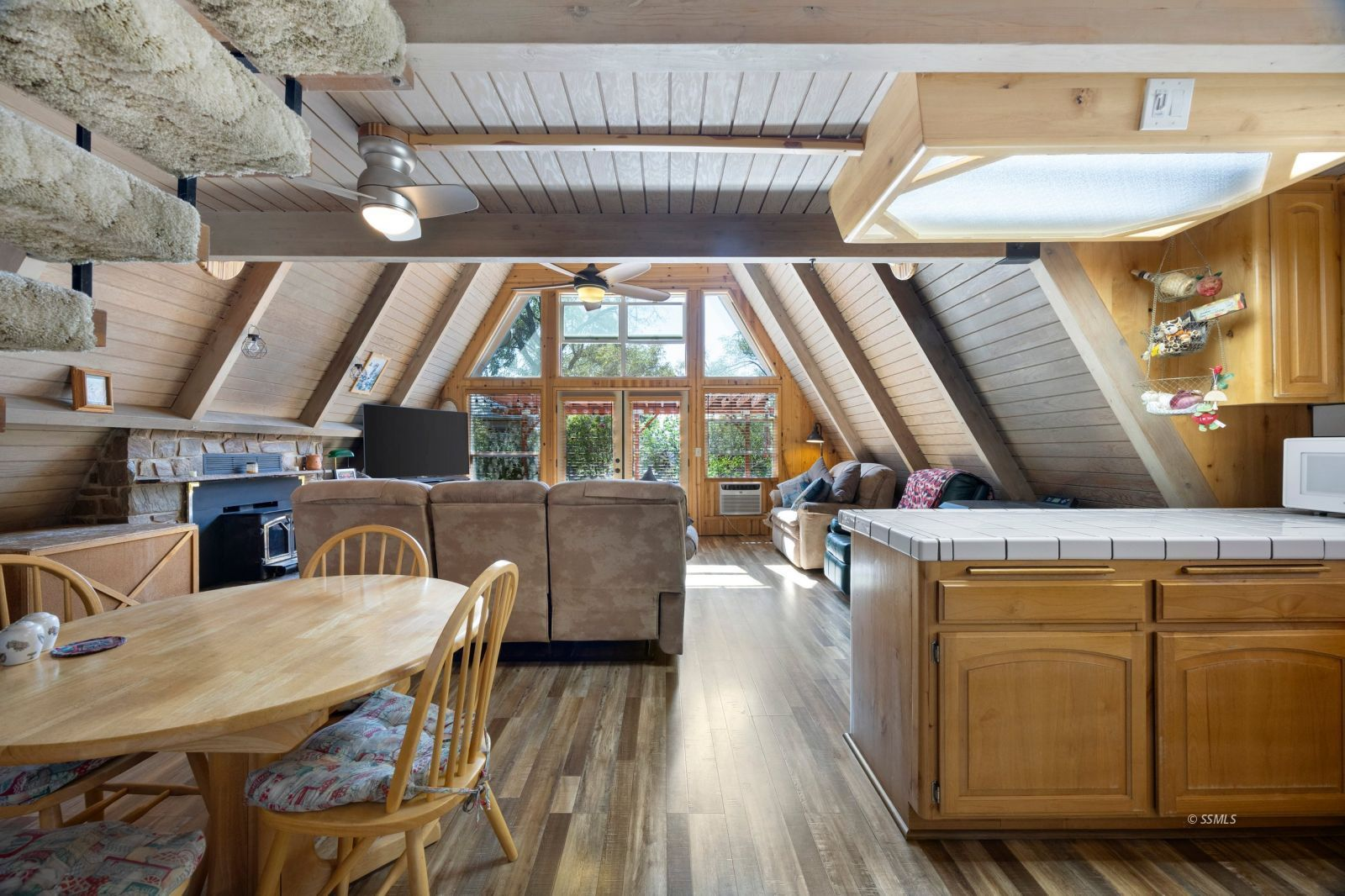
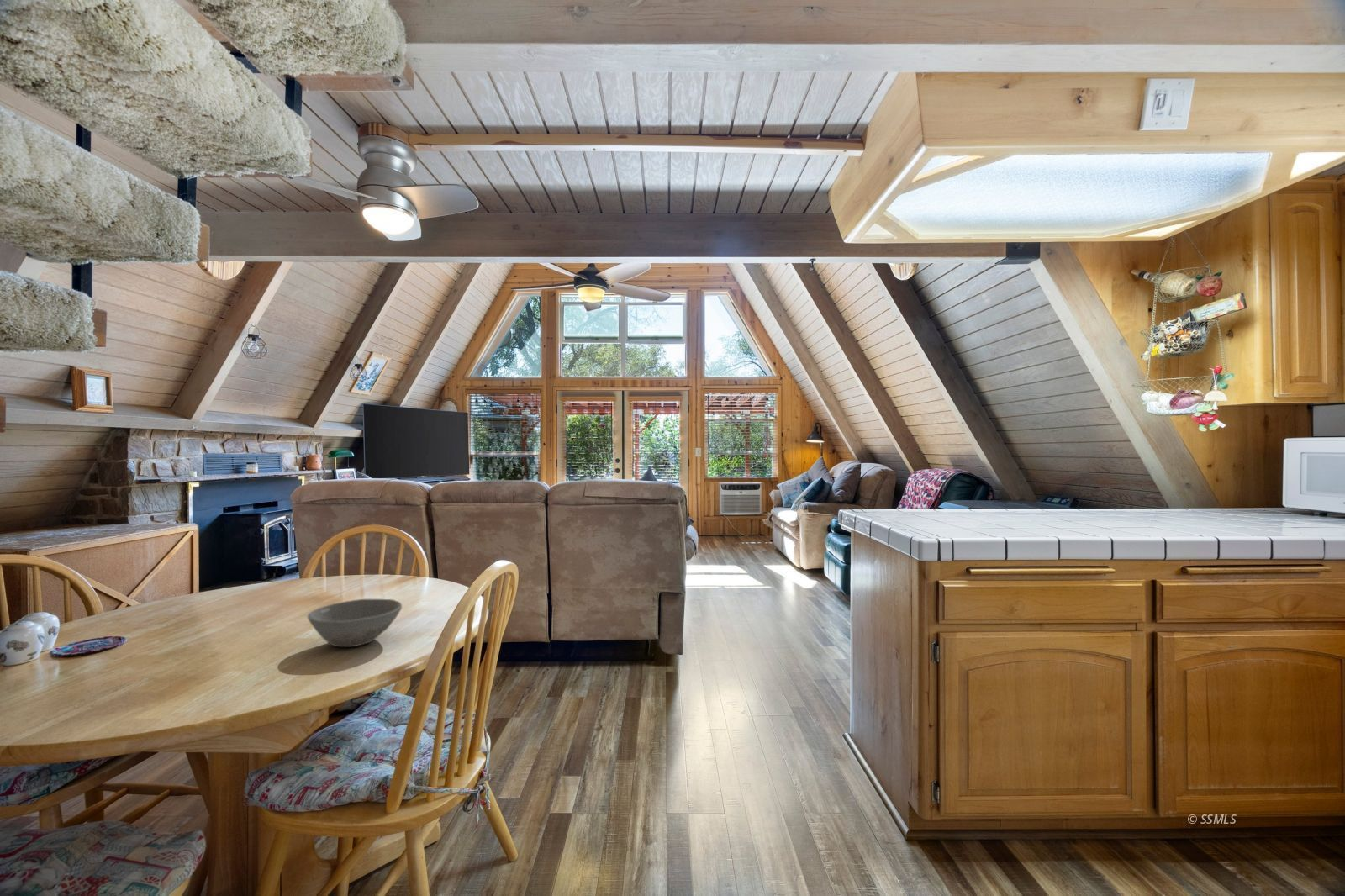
+ bowl [307,598,403,648]
